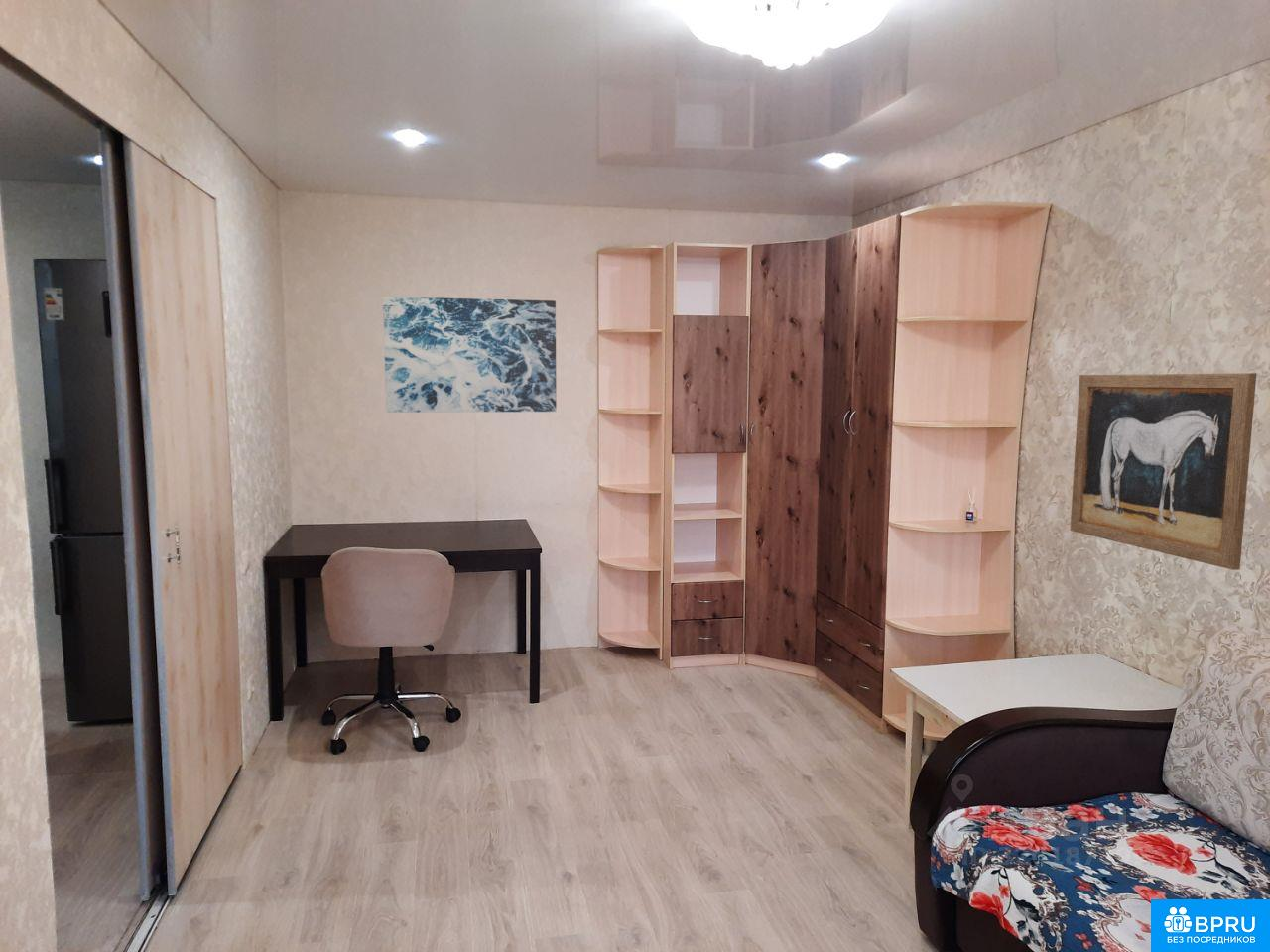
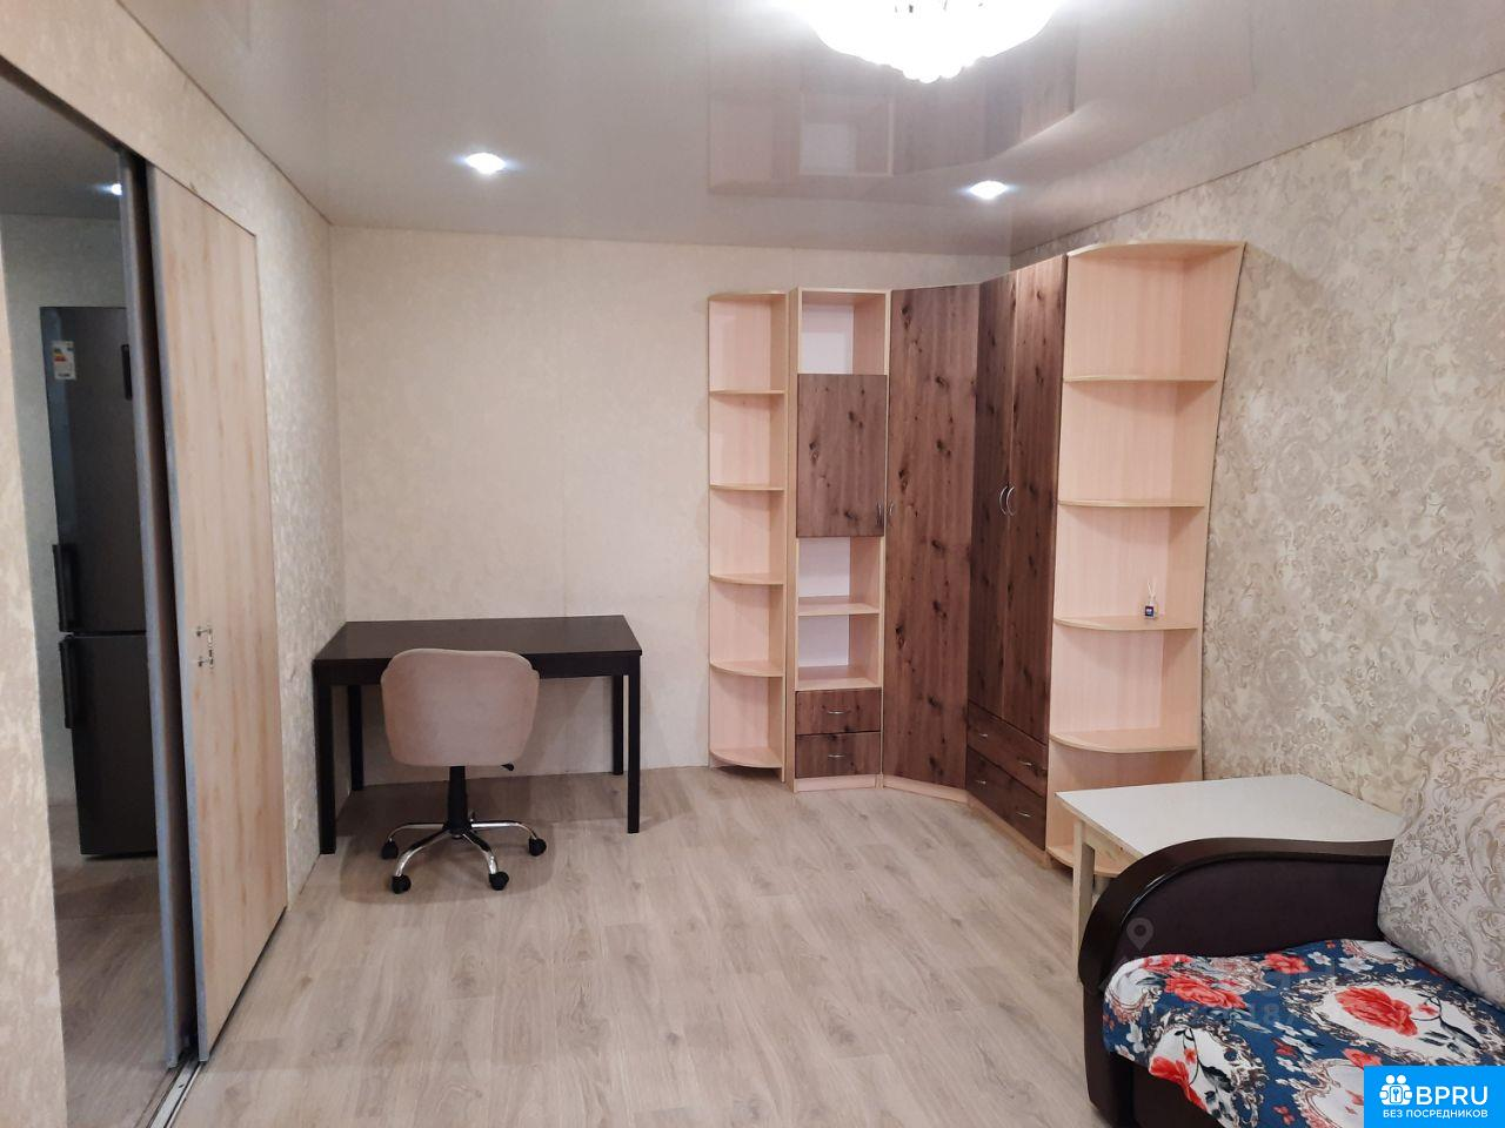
- wall art [382,296,558,414]
- wall art [1070,372,1257,571]
